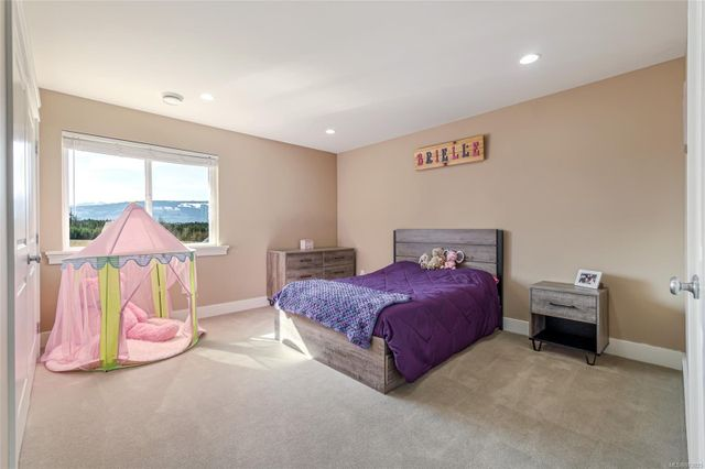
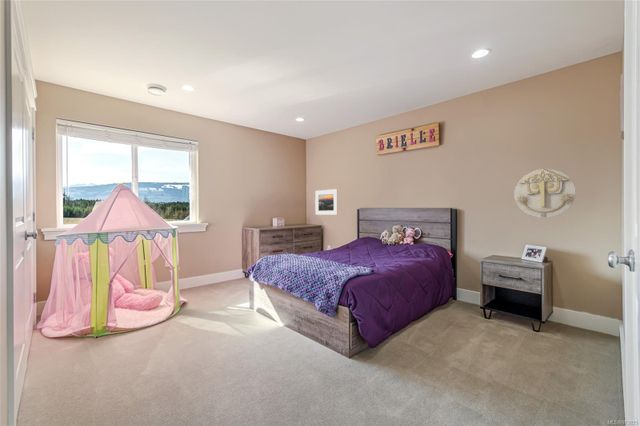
+ wall decoration [513,168,577,219]
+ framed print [314,188,339,216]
